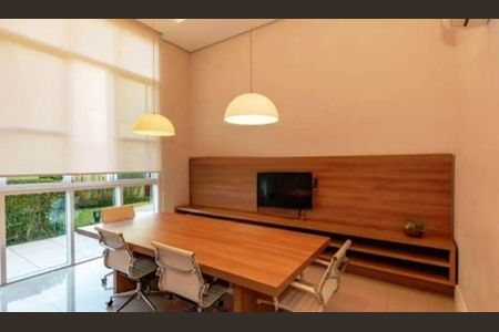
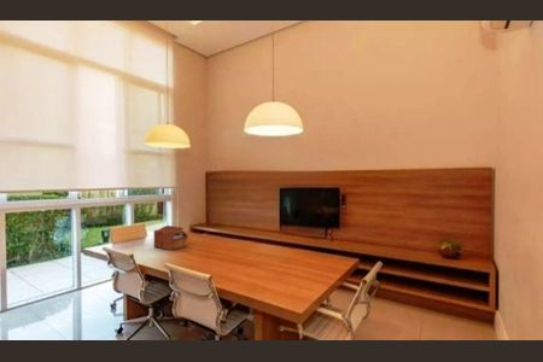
+ sewing box [153,224,189,251]
